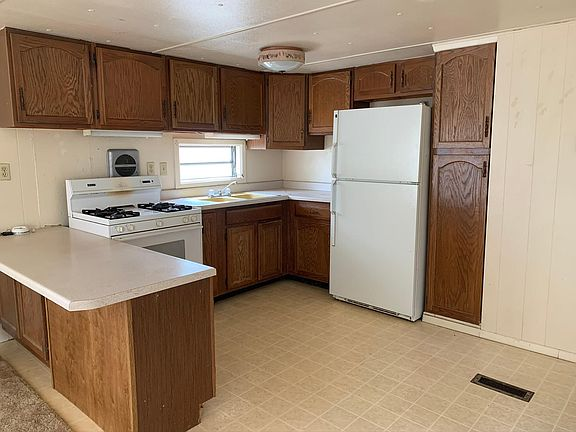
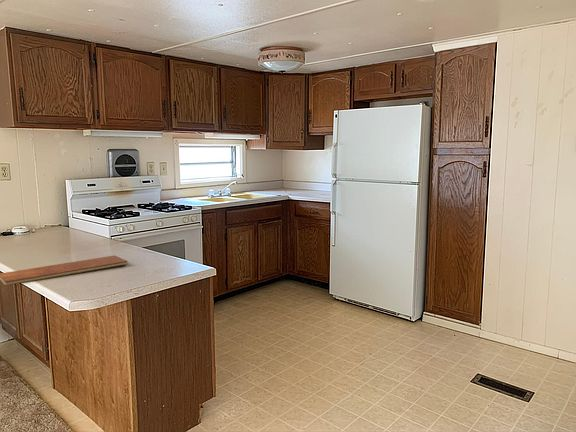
+ chopping board [0,254,129,286]
